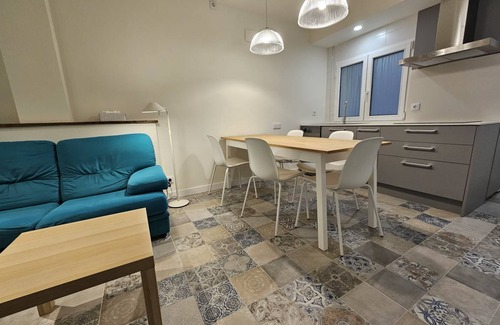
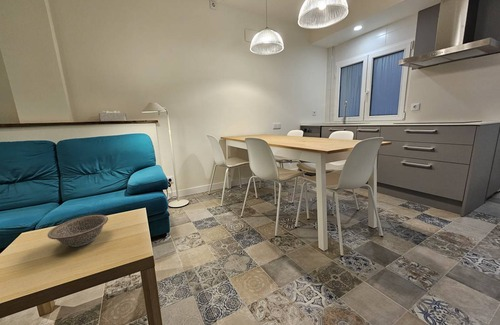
+ decorative bowl [47,214,109,248]
